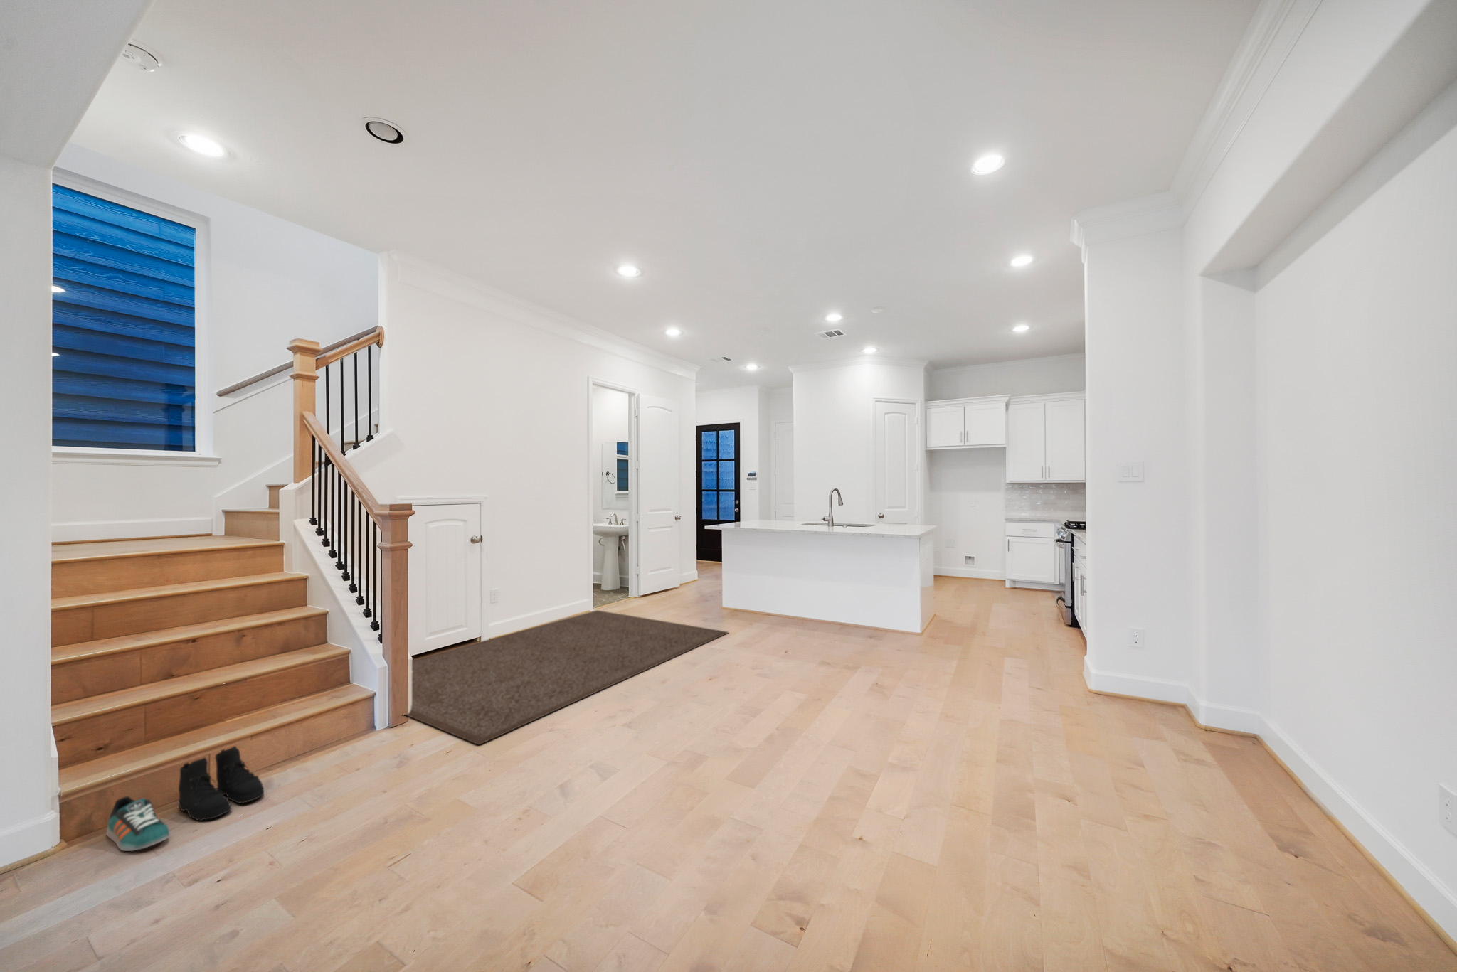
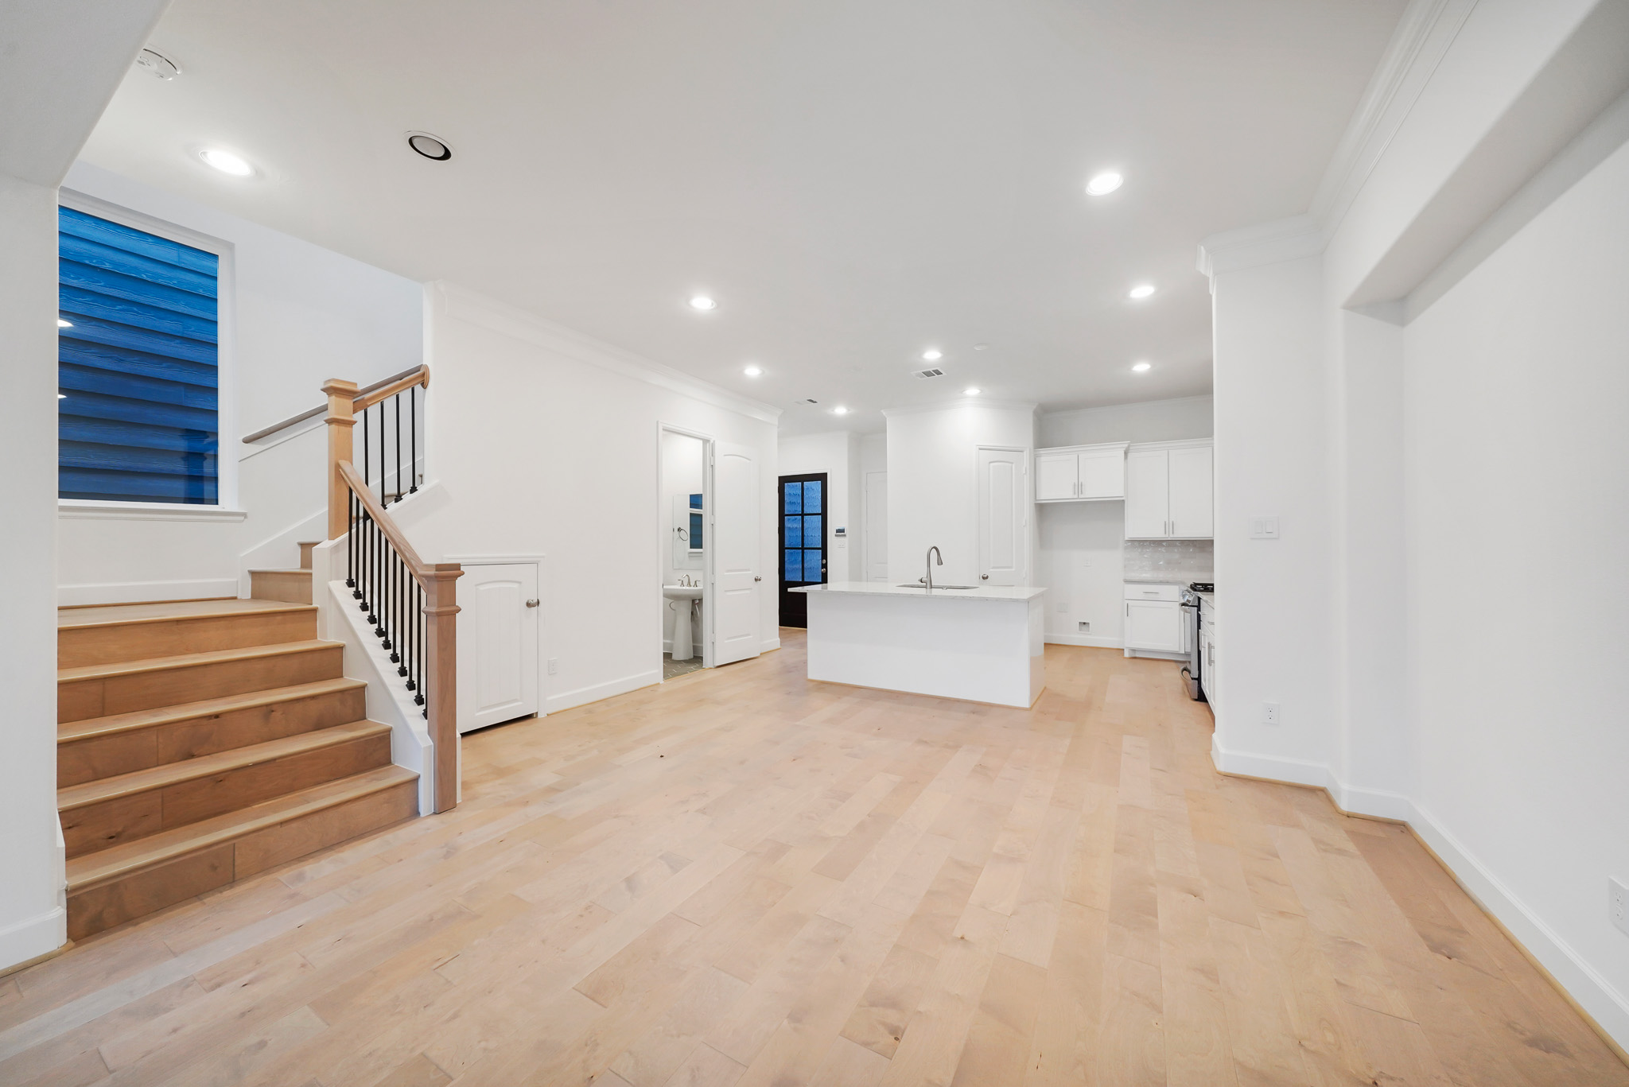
- rug [405,610,729,745]
- sneaker [106,795,170,852]
- boots [178,745,265,822]
